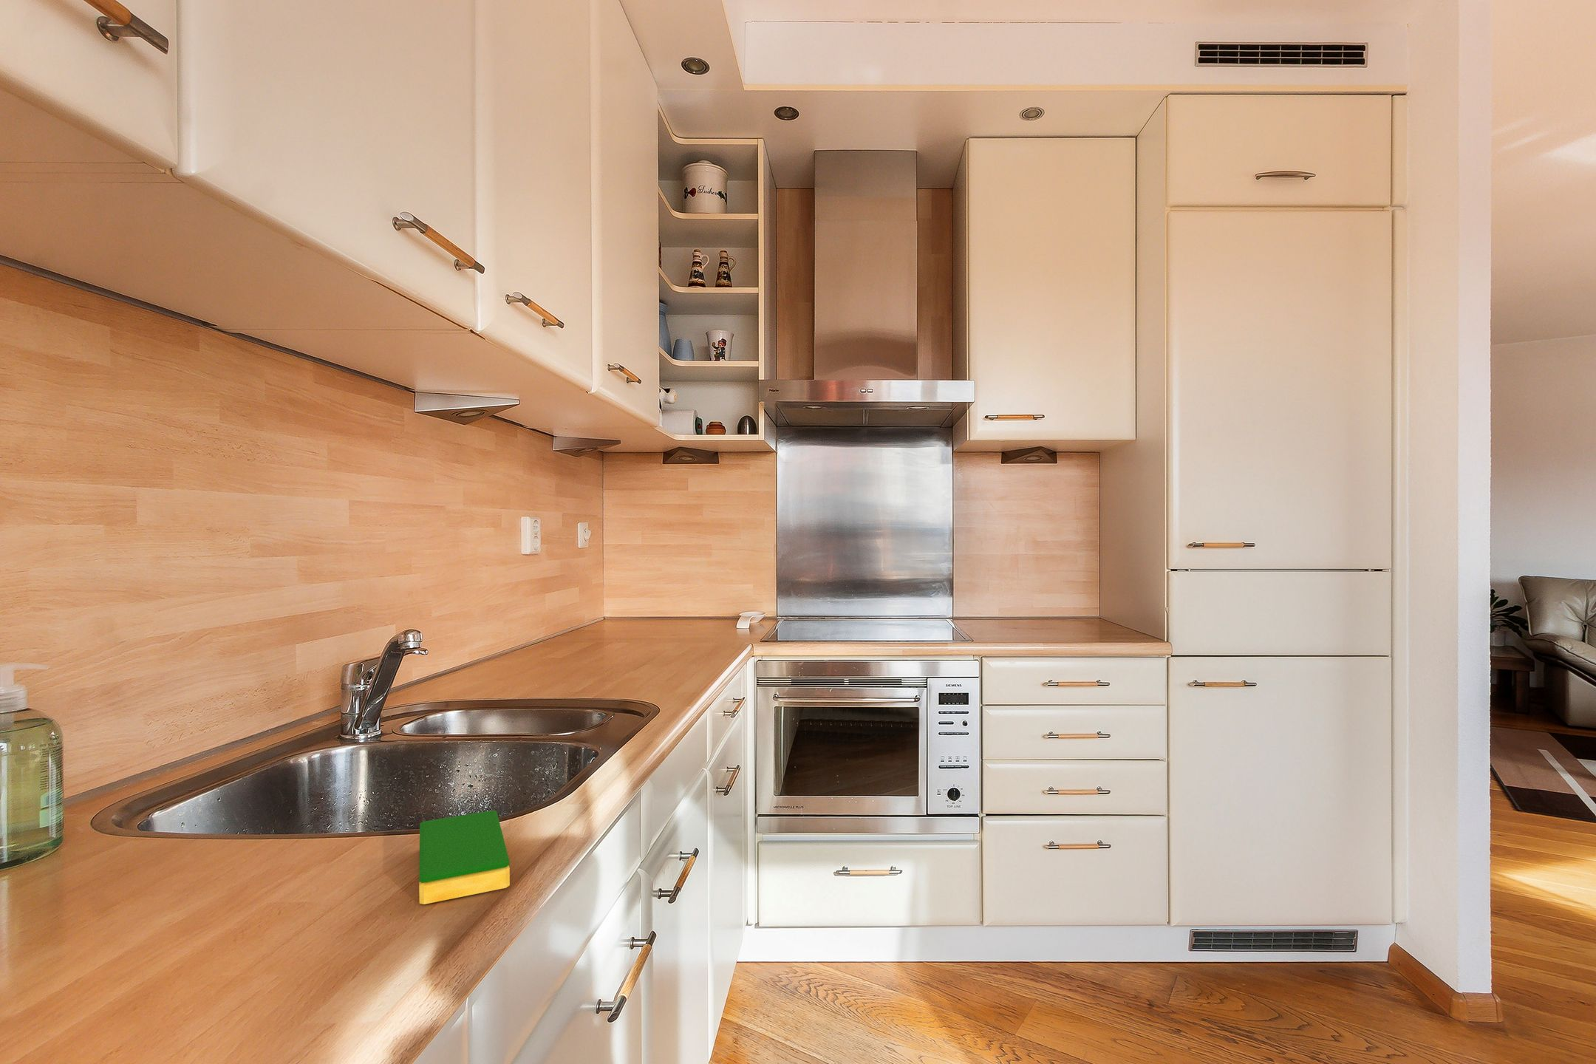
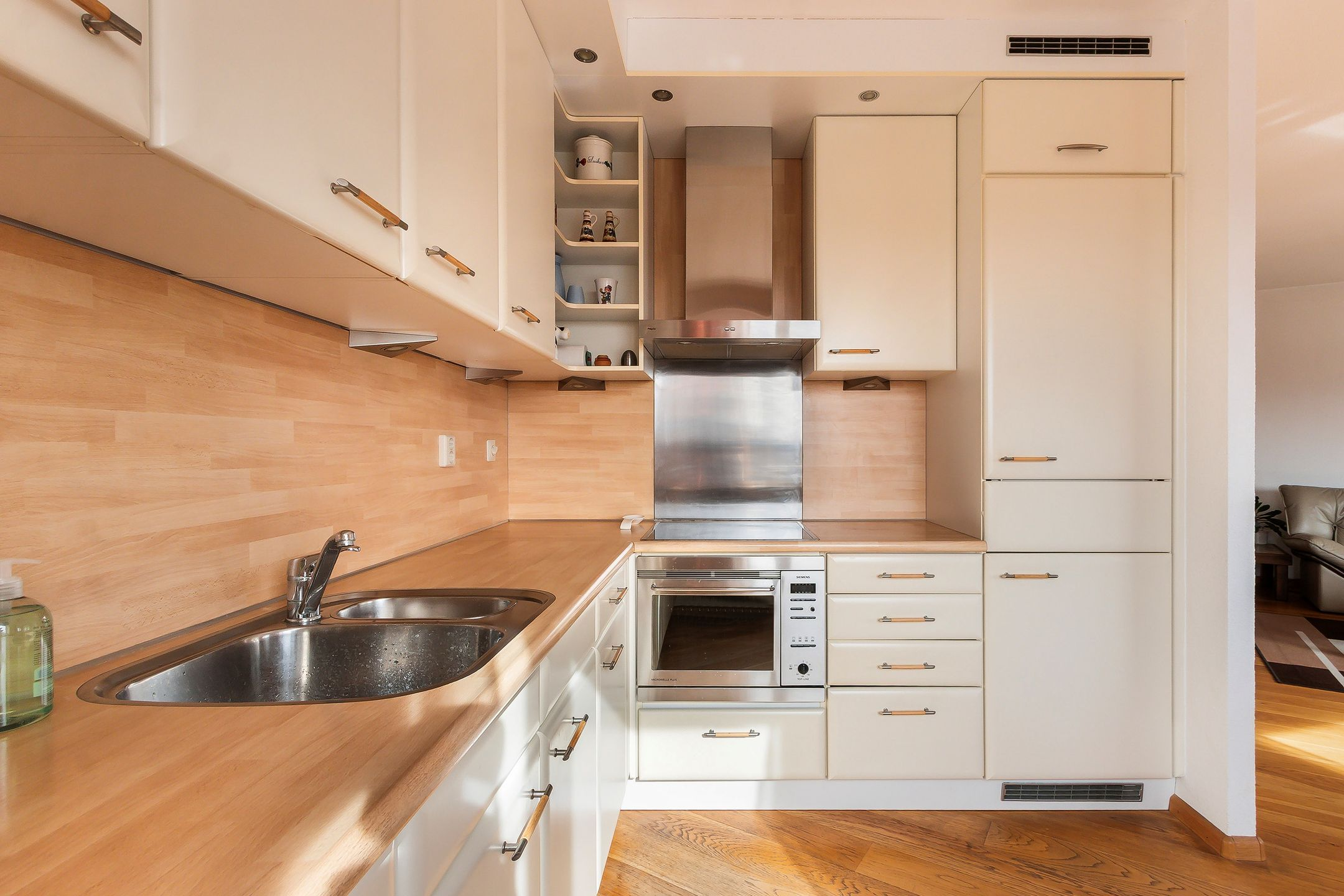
- dish sponge [418,810,511,905]
